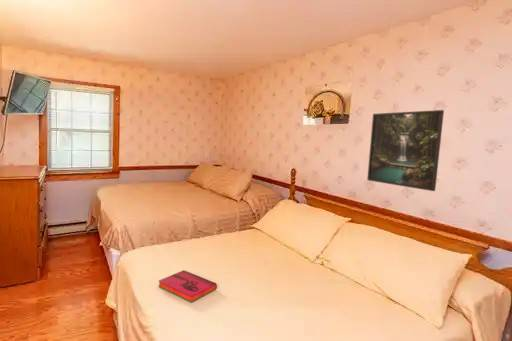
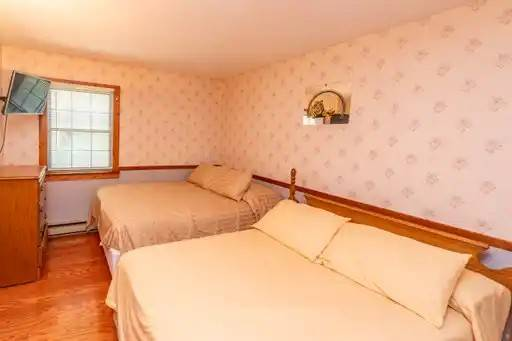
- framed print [366,109,445,192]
- hardback book [157,269,218,303]
